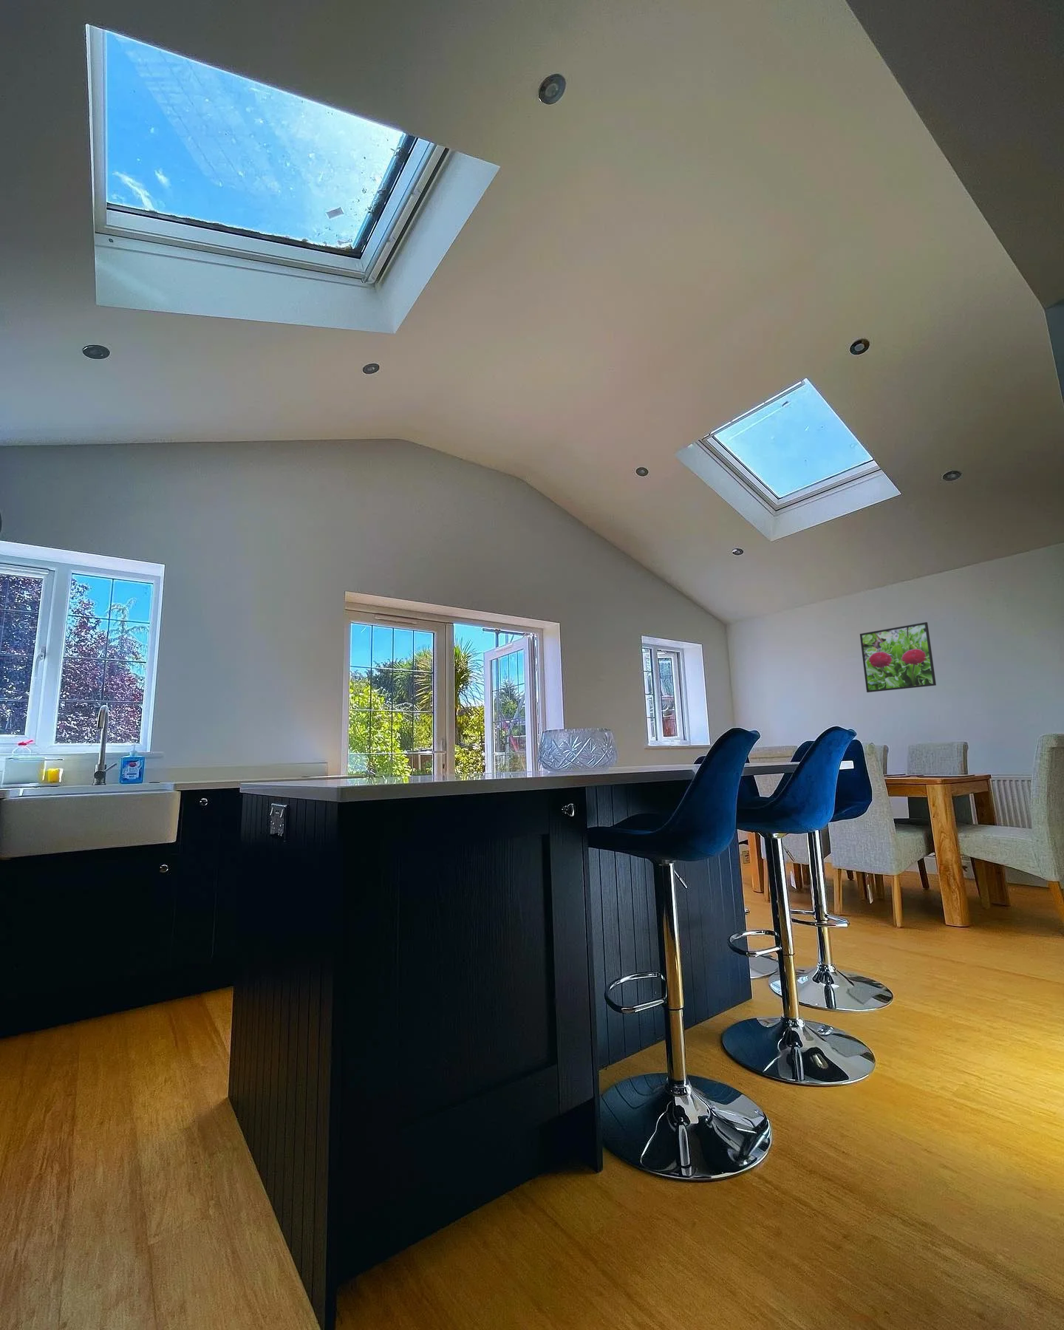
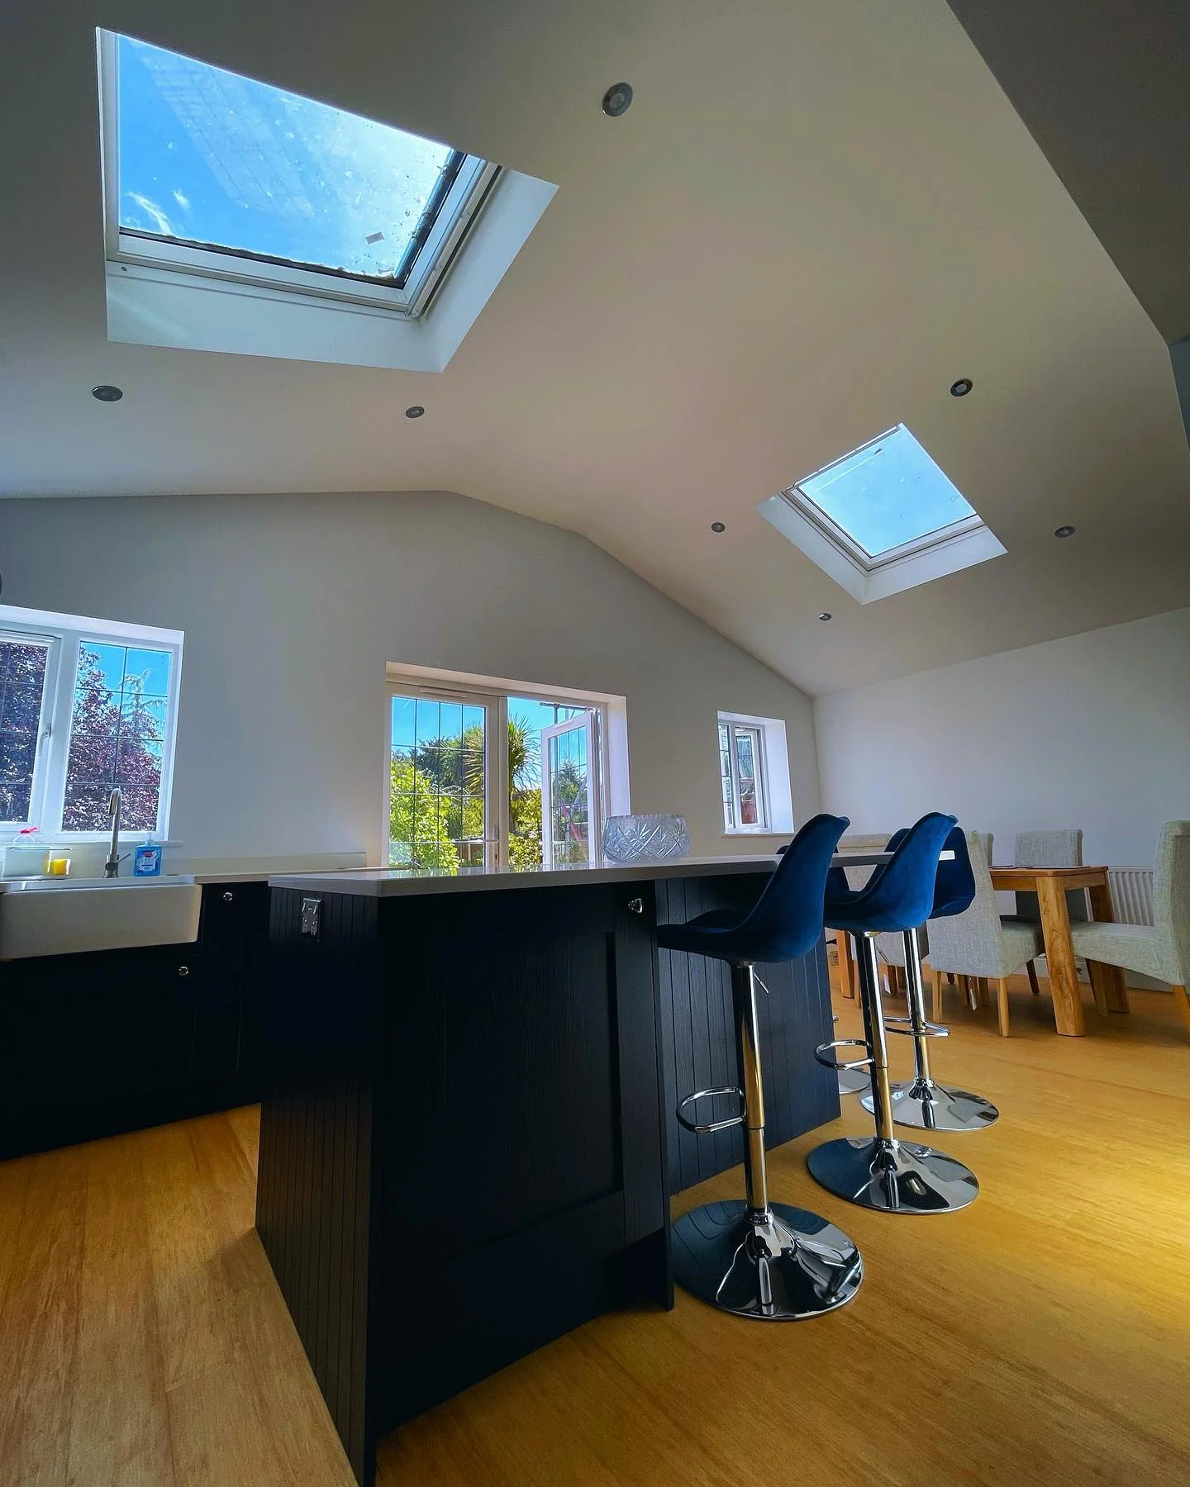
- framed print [859,621,937,693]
